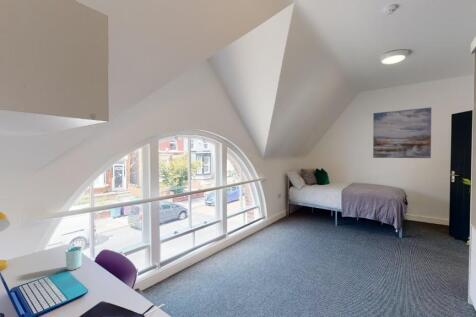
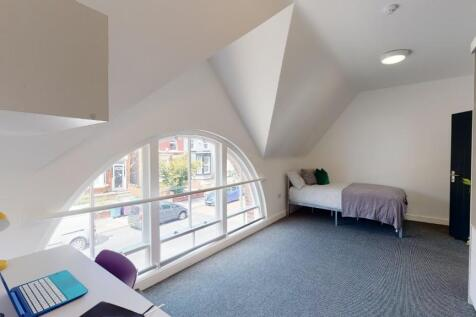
- wall art [372,106,432,159]
- cup [64,243,83,271]
